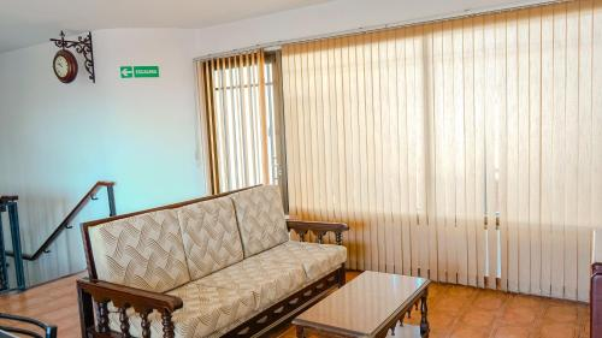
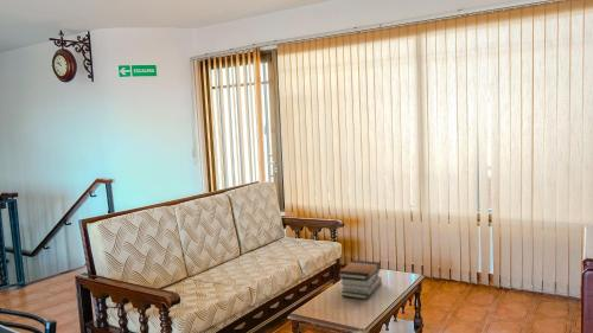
+ book stack [337,260,383,301]
